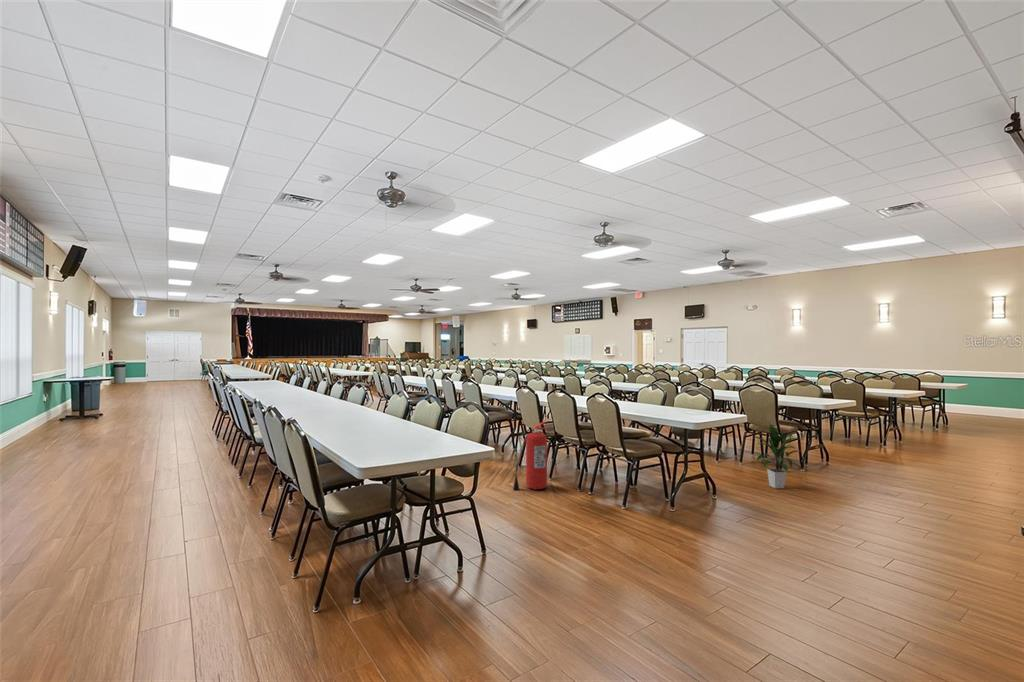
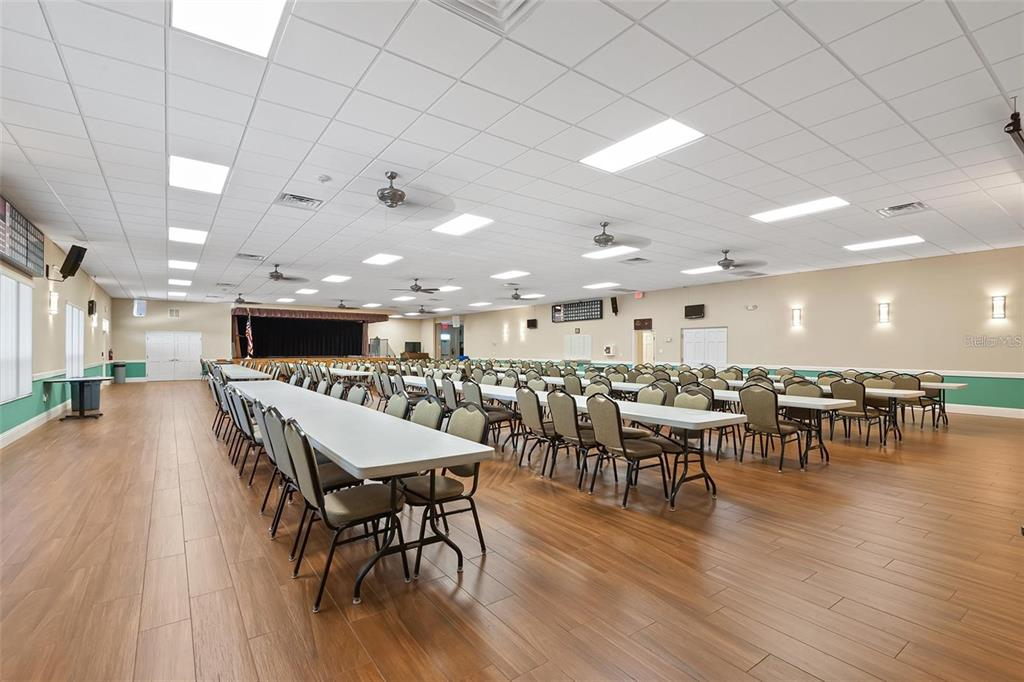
- fire extinguisher [512,420,549,491]
- indoor plant [750,422,805,489]
